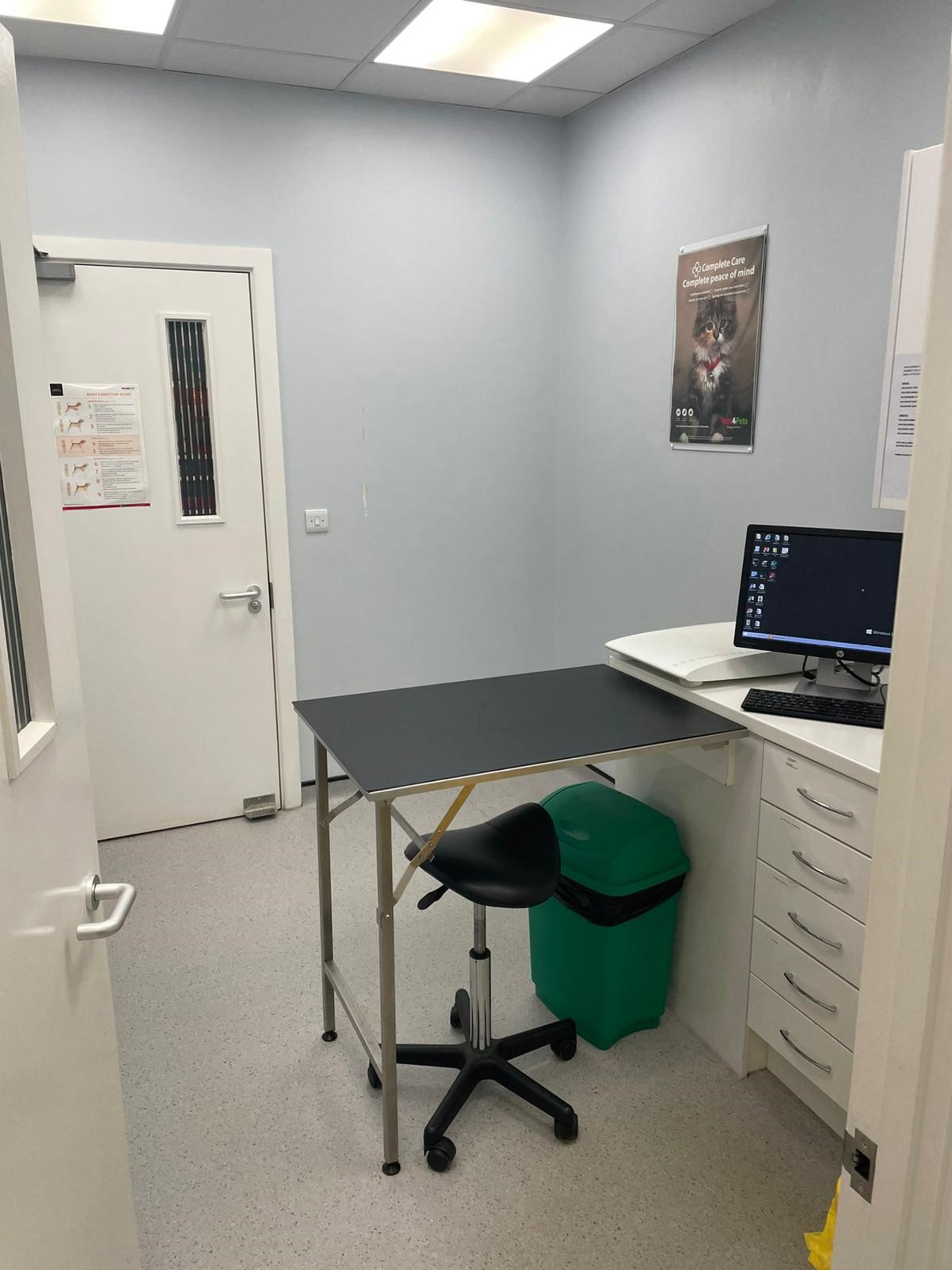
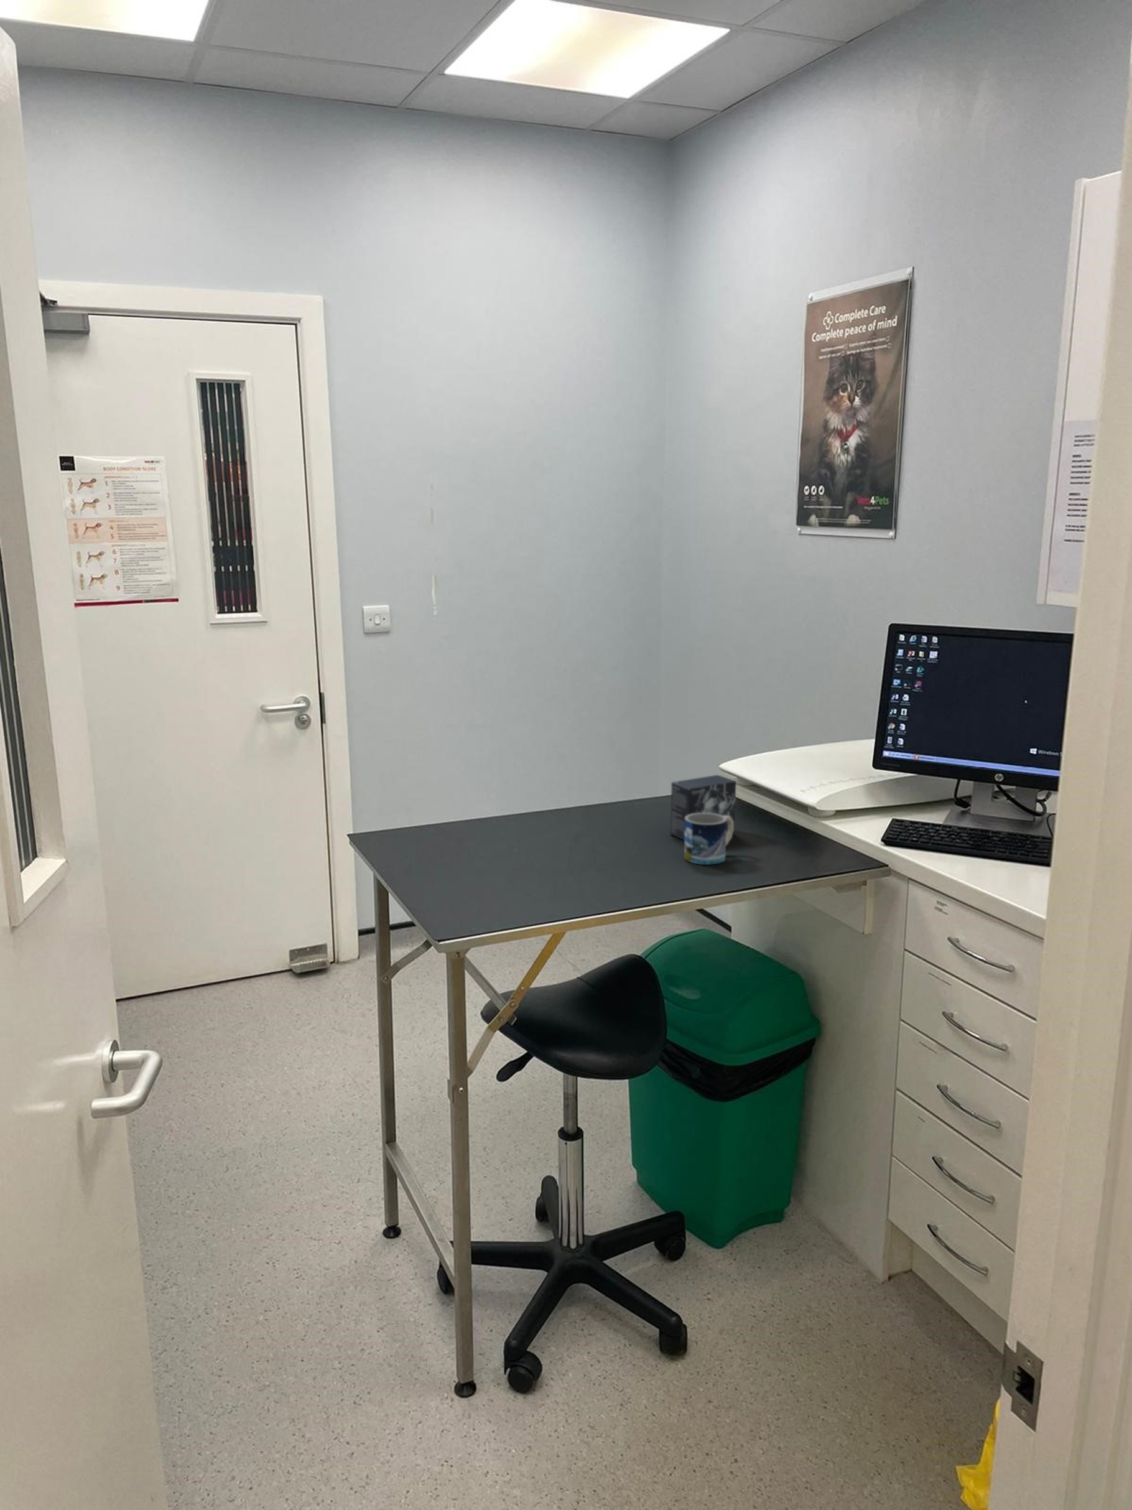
+ mug [684,812,734,866]
+ small box [669,774,737,841]
